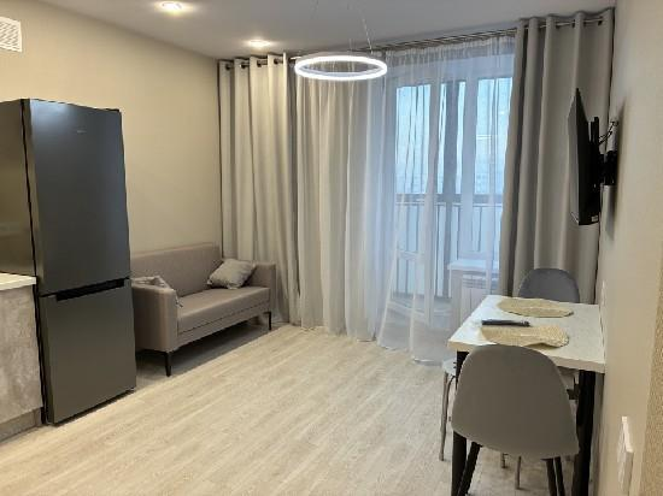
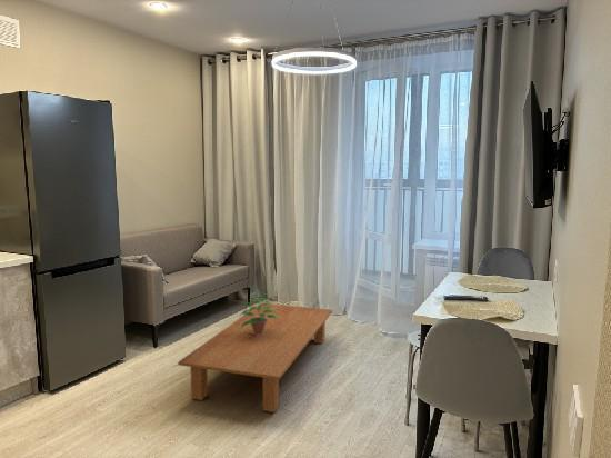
+ potted plant [237,290,278,336]
+ coffee table [177,302,333,414]
